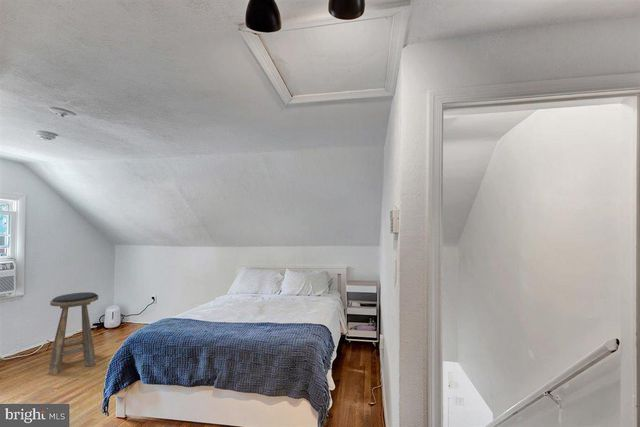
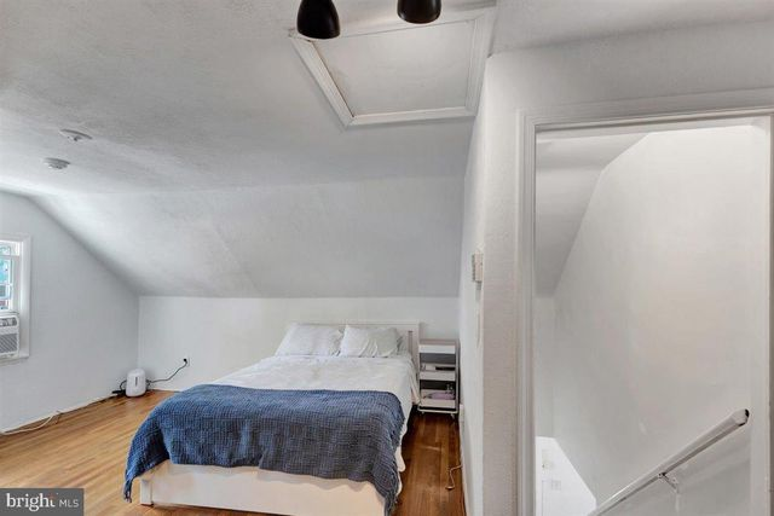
- stool [48,291,99,376]
